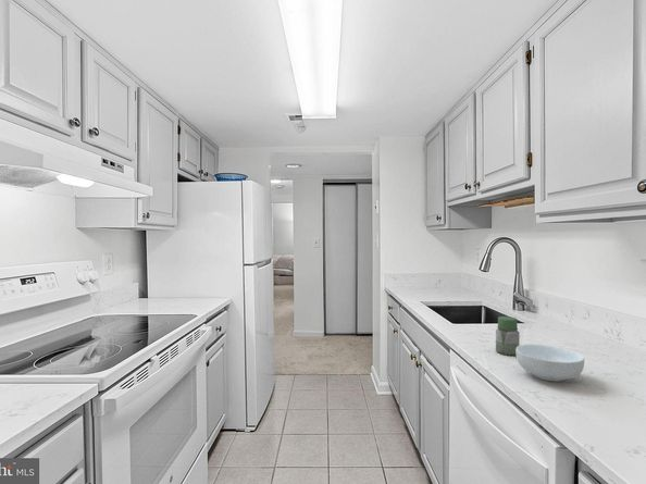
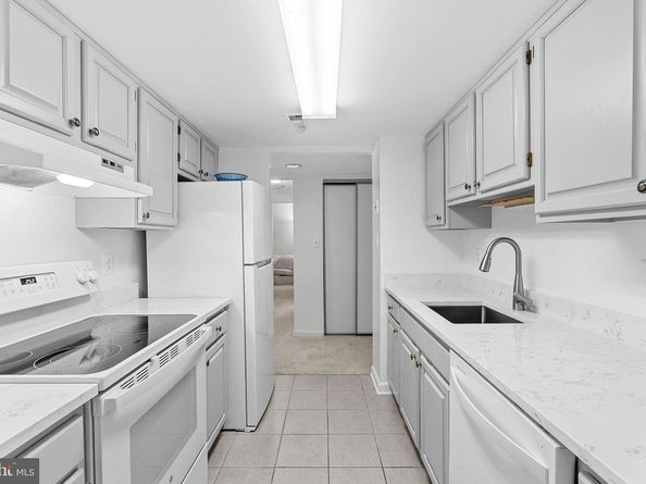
- jar [495,315,521,357]
- cereal bowl [515,343,585,383]
